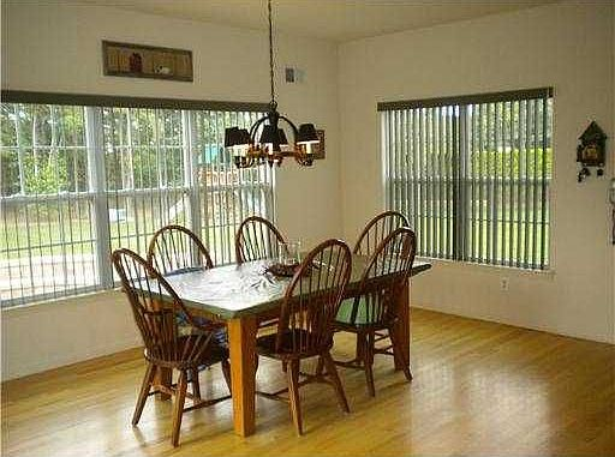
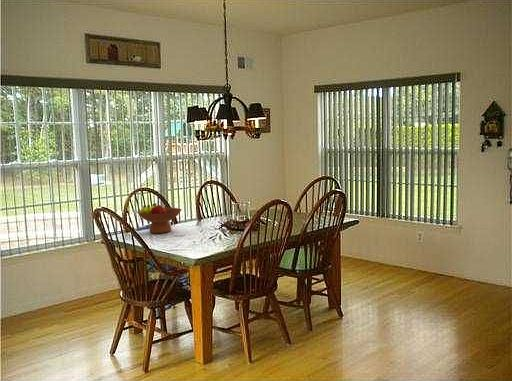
+ fruit bowl [136,202,183,234]
